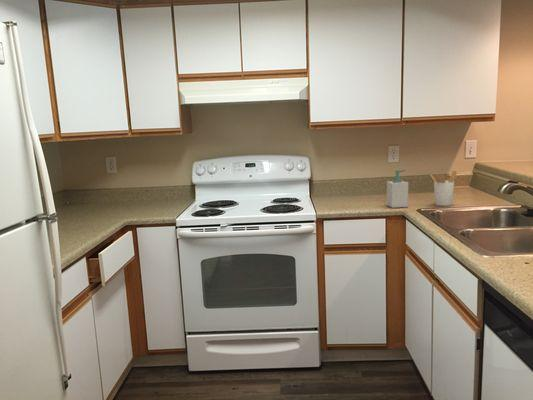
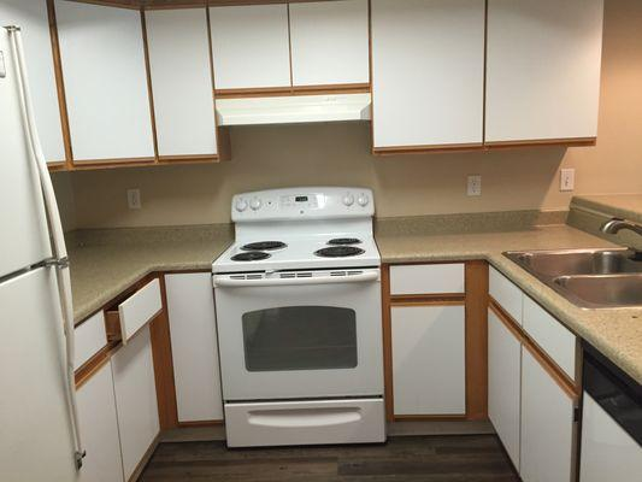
- utensil holder [429,170,458,207]
- soap bottle [386,169,409,209]
